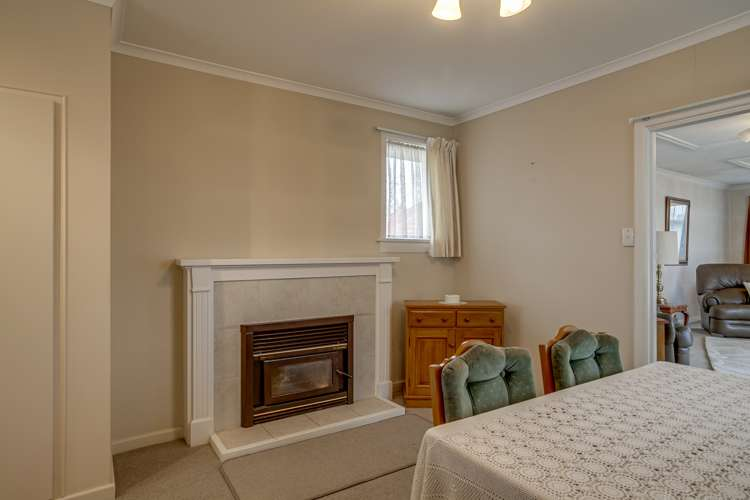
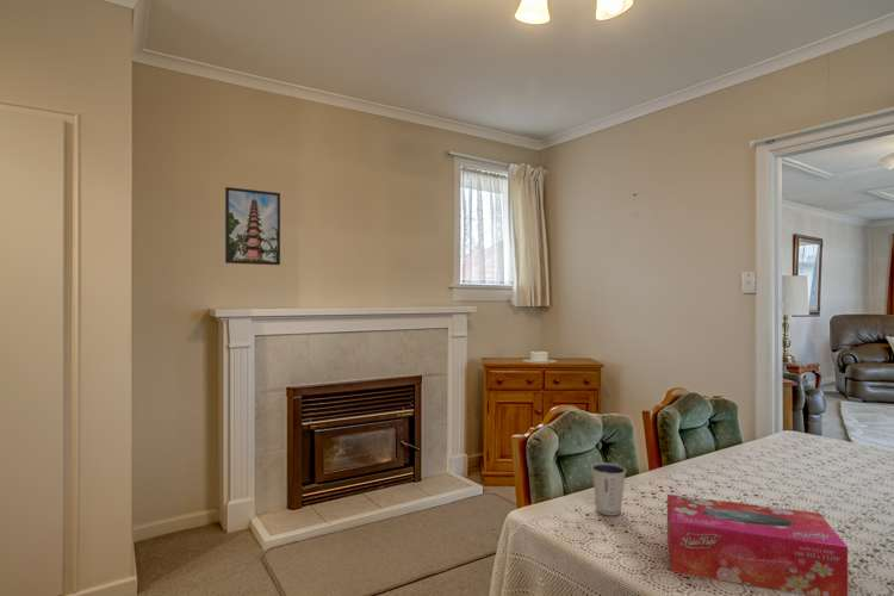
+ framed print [224,186,281,266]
+ dixie cup [590,461,627,516]
+ tissue box [666,493,849,596]
